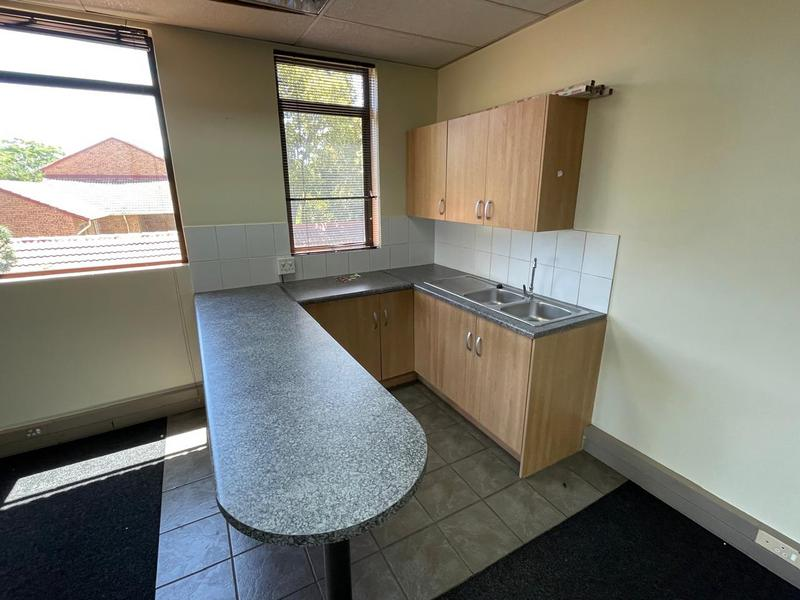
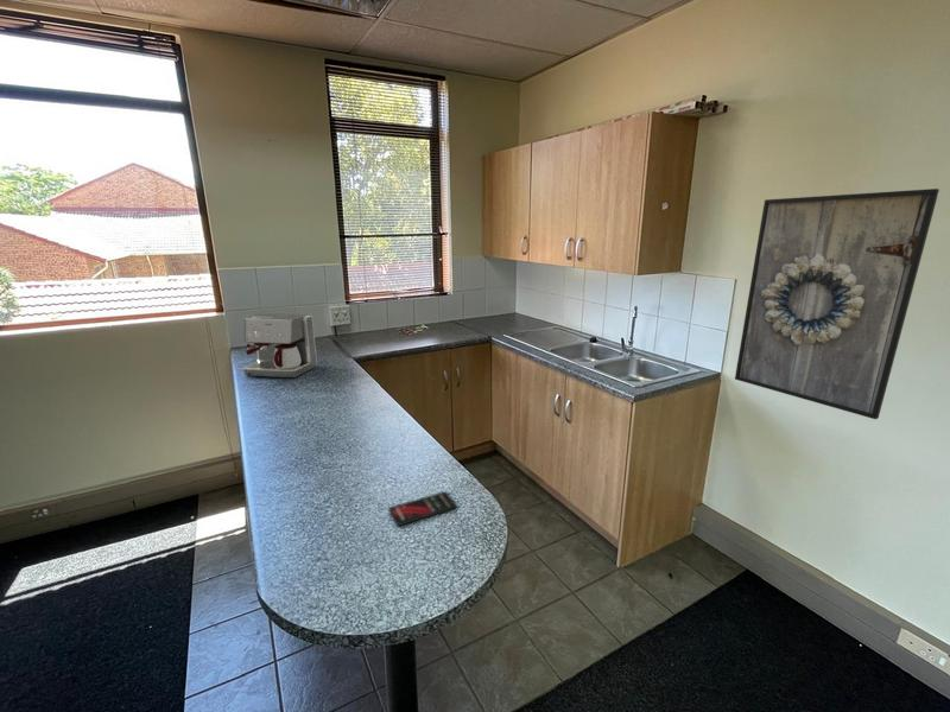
+ coffee maker [242,312,318,379]
+ smartphone [388,490,458,527]
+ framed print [734,187,940,420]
